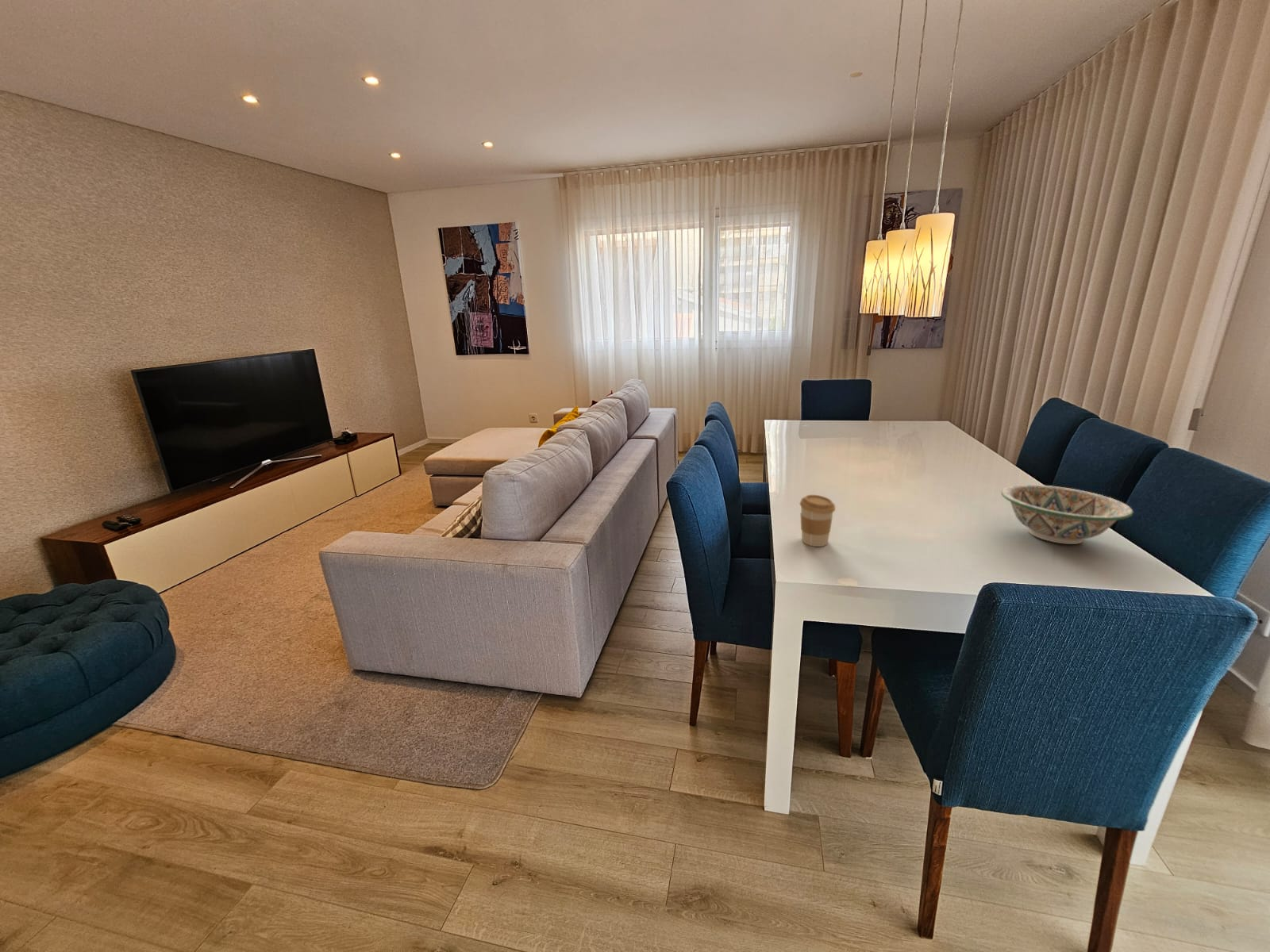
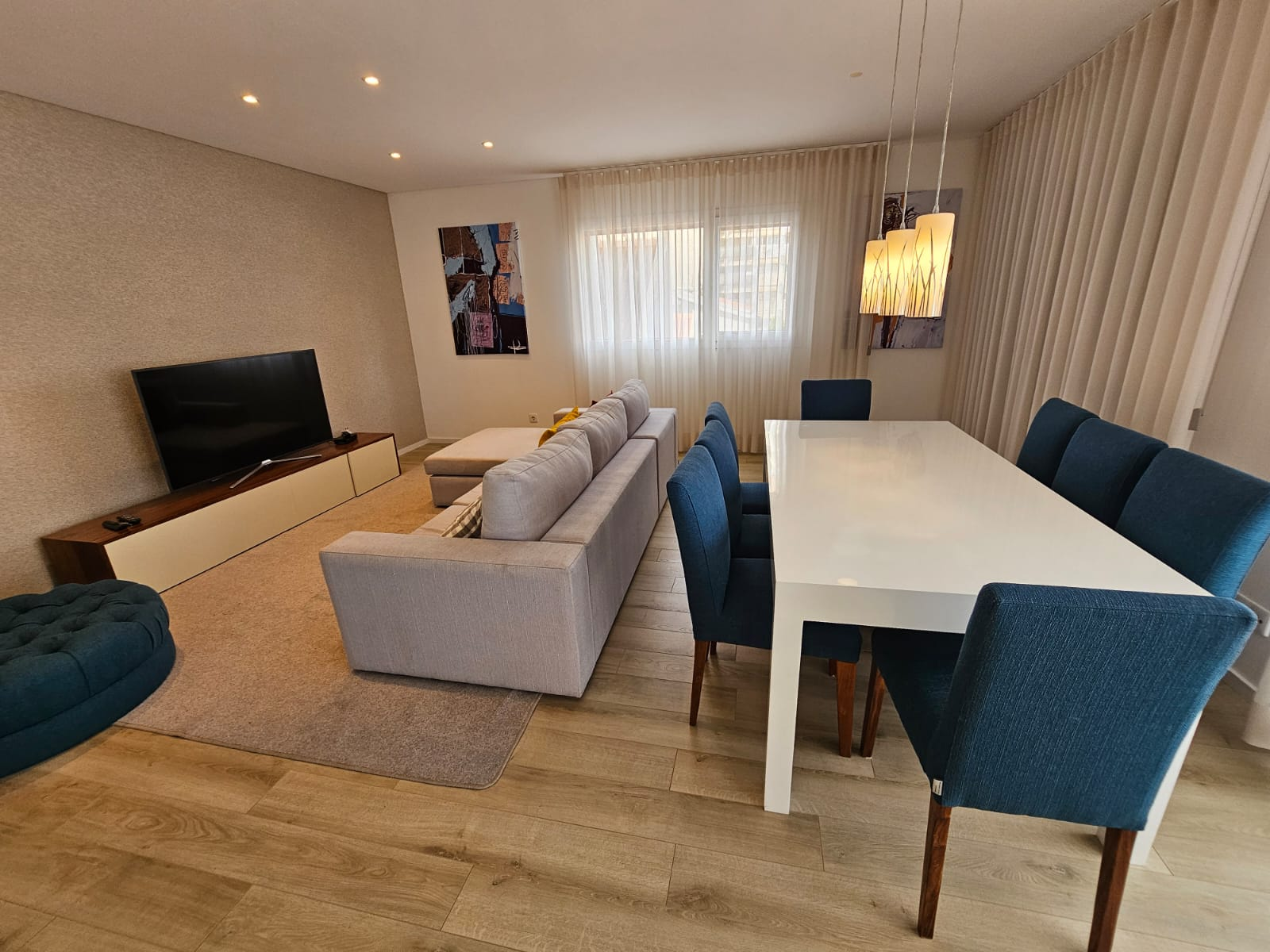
- coffee cup [799,494,836,547]
- decorative bowl [1000,484,1134,545]
